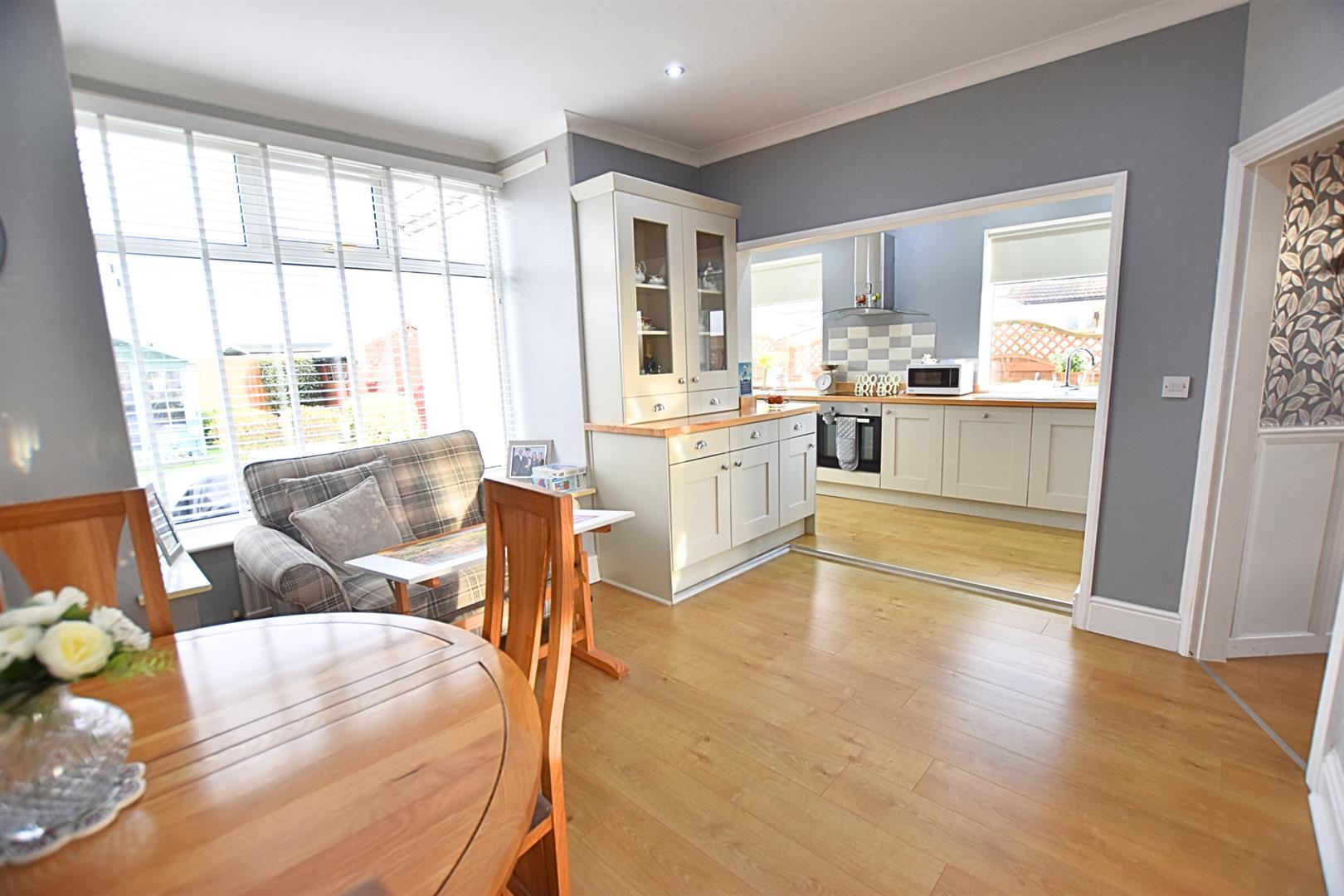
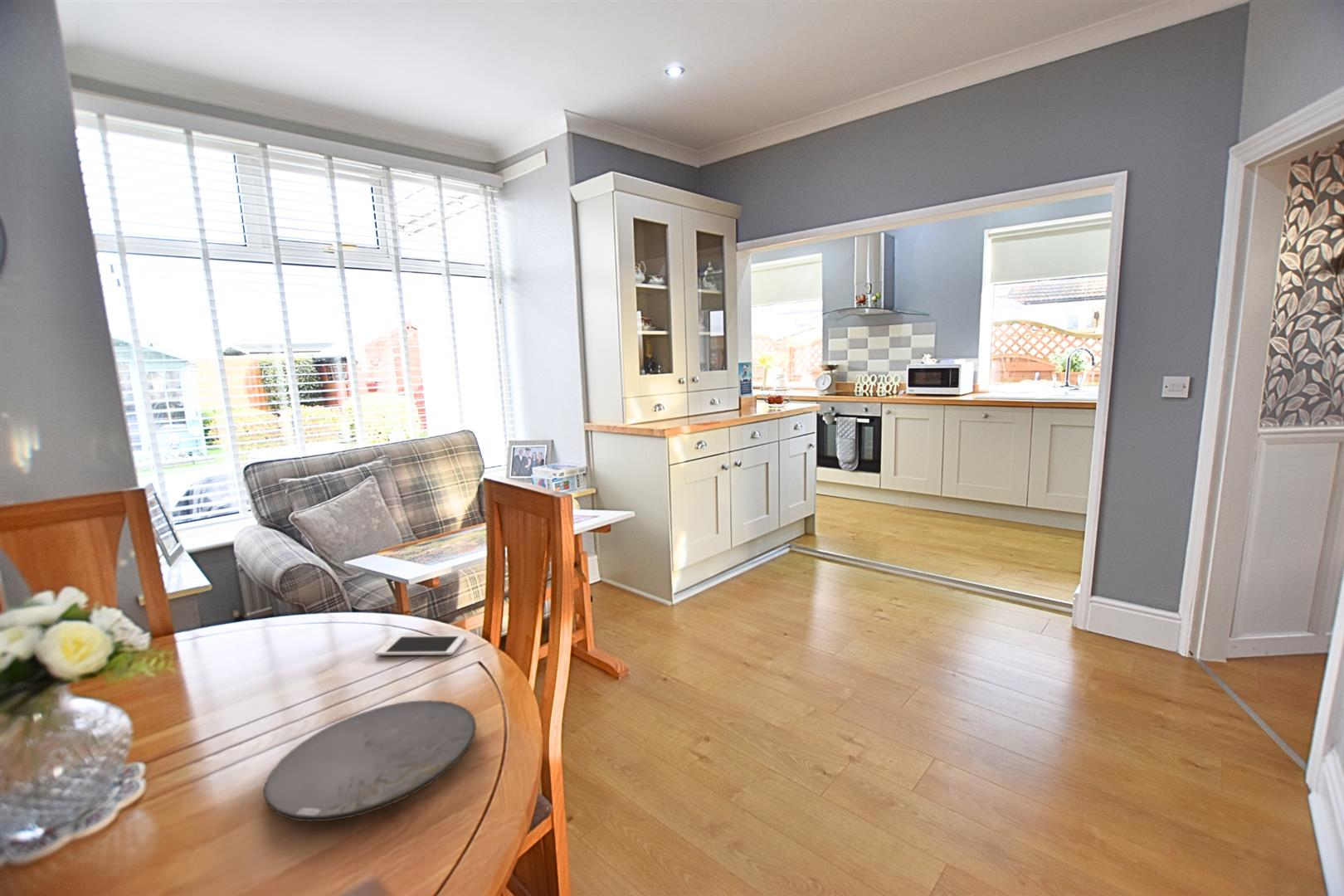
+ plate [262,699,477,822]
+ cell phone [374,635,466,656]
